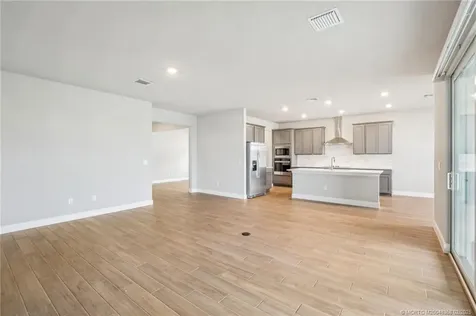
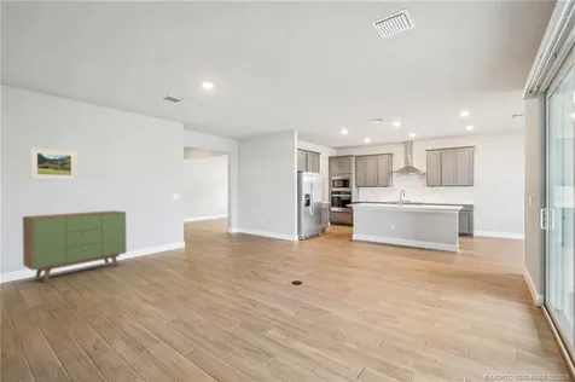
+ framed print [29,146,79,181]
+ sideboard [22,209,128,284]
